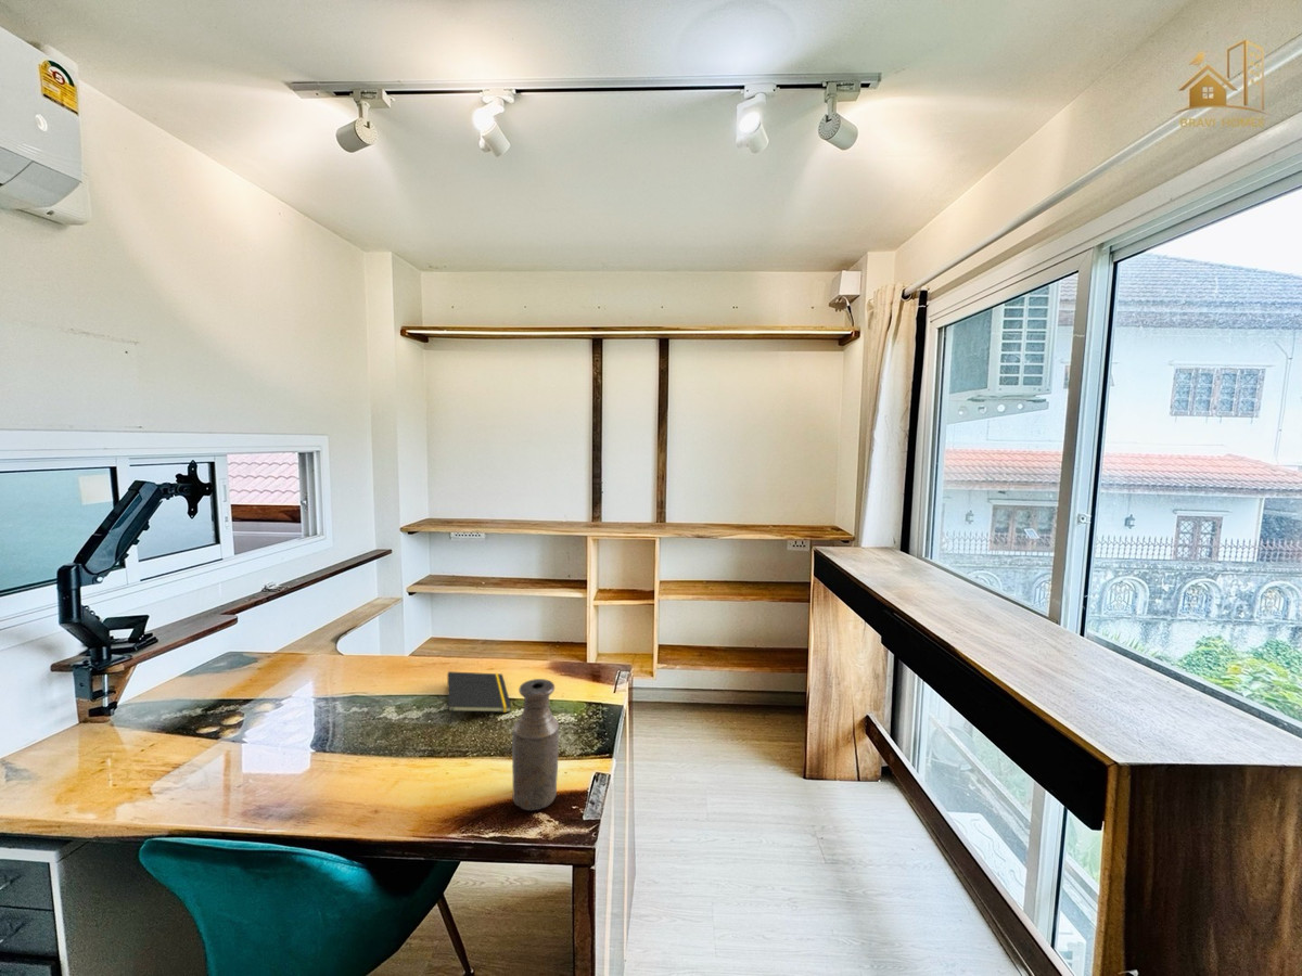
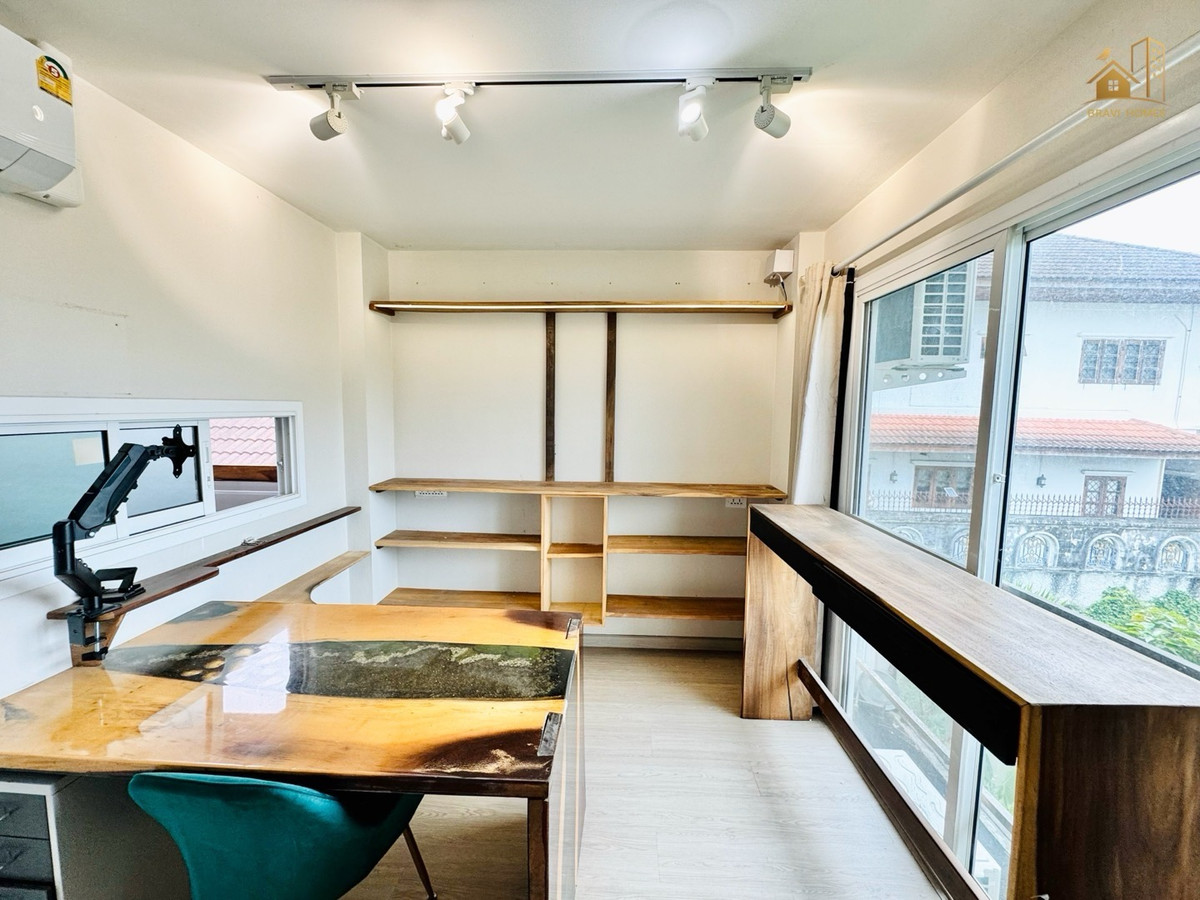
- bottle [511,678,560,811]
- notepad [446,670,512,725]
